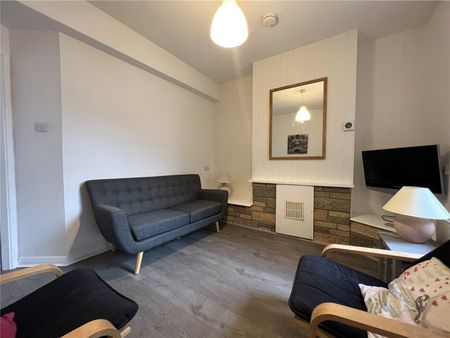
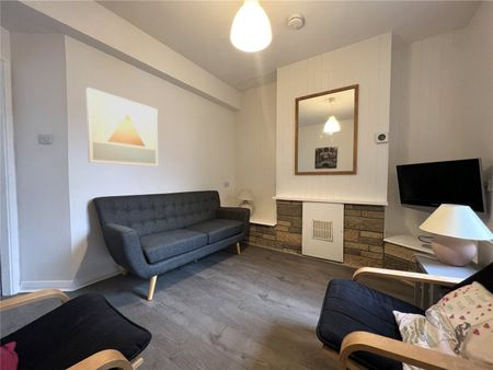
+ wall art [85,86,159,167]
